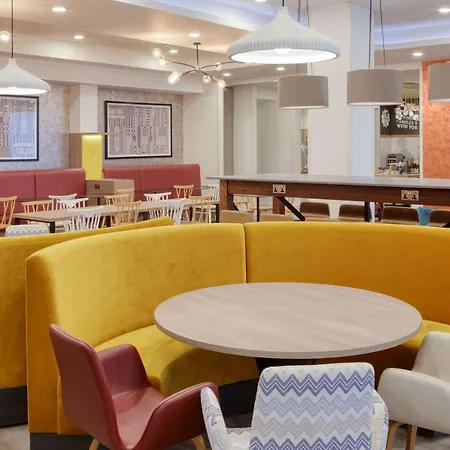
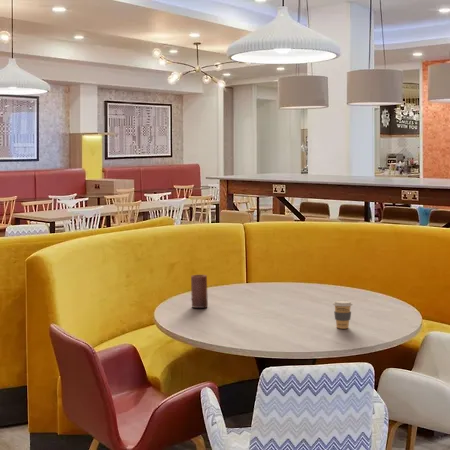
+ coffee cup [332,299,354,330]
+ candle [190,274,209,309]
